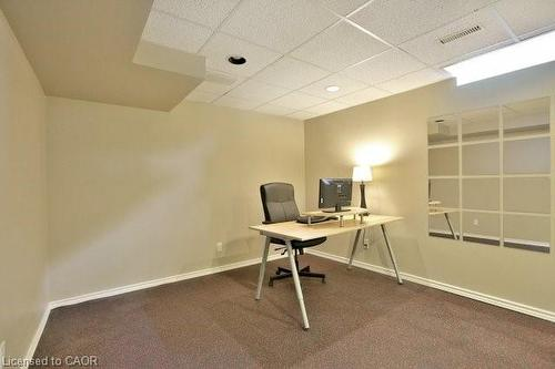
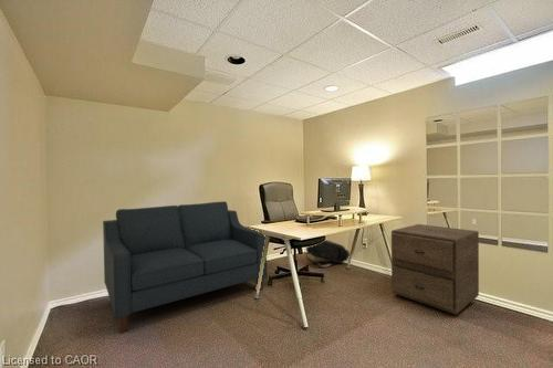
+ backpack [305,239,351,269]
+ sofa [102,200,268,334]
+ filing cabinet [390,223,480,316]
